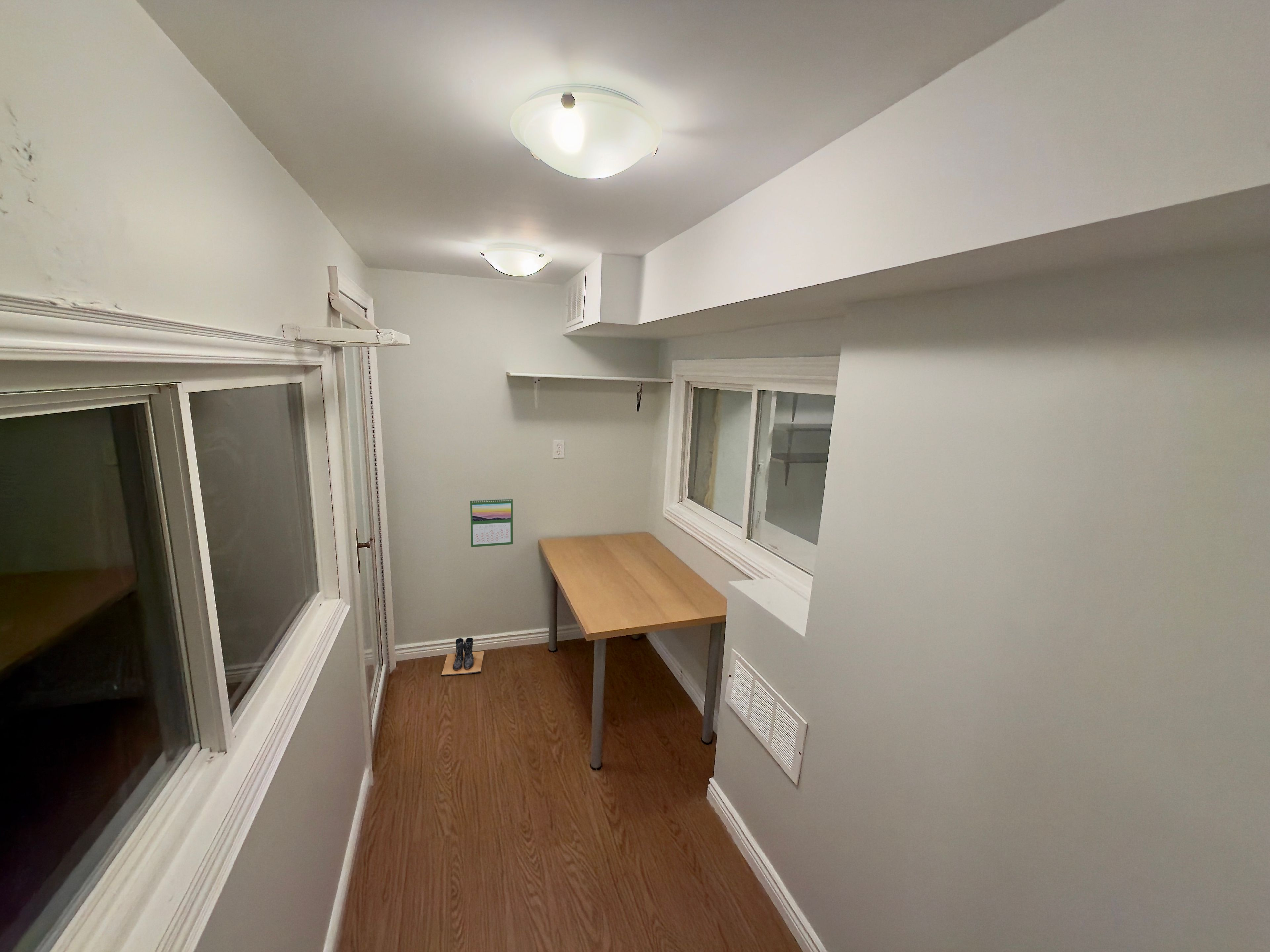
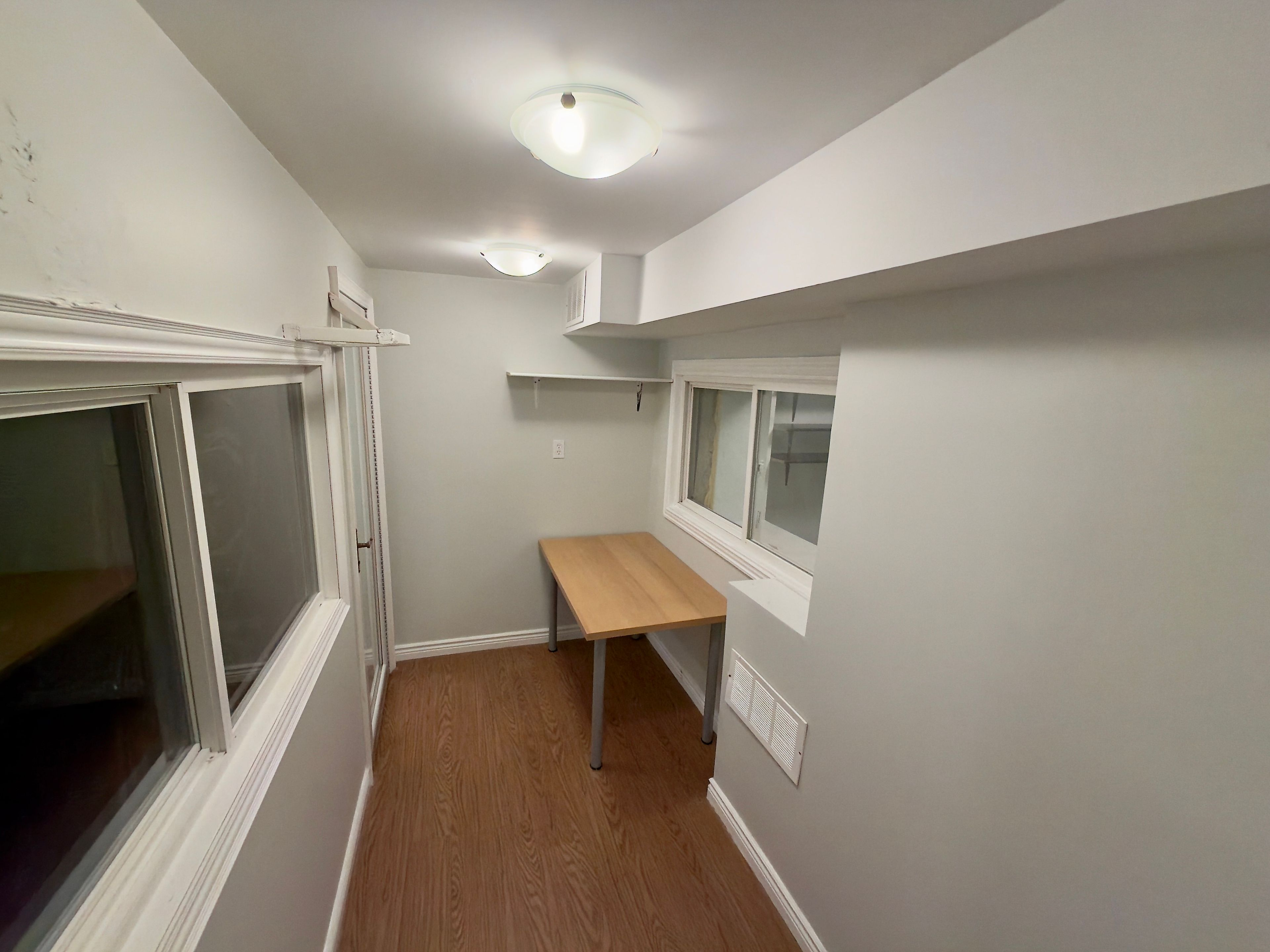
- calendar [470,497,513,548]
- boots [441,637,485,676]
